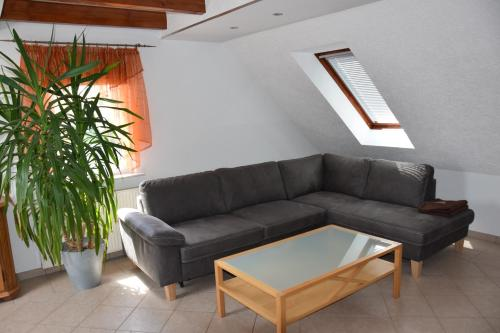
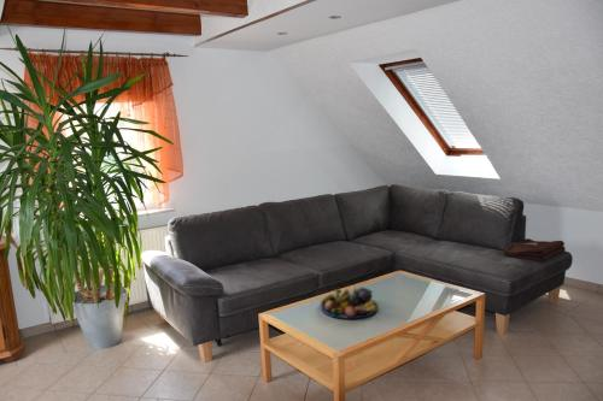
+ fruit bowl [320,285,380,320]
